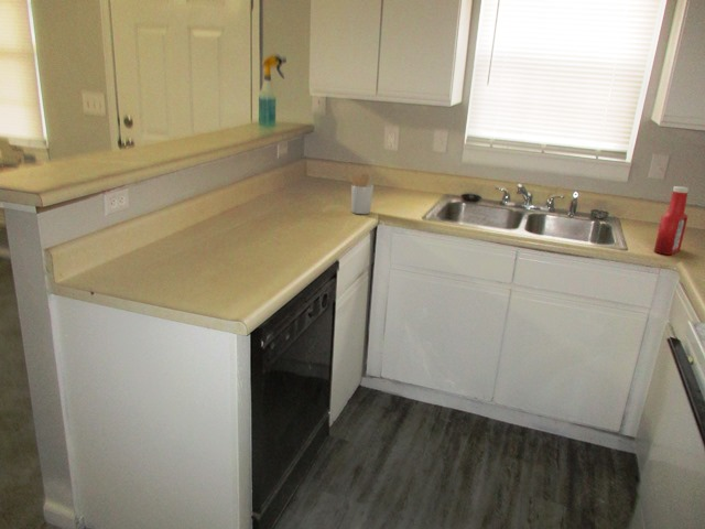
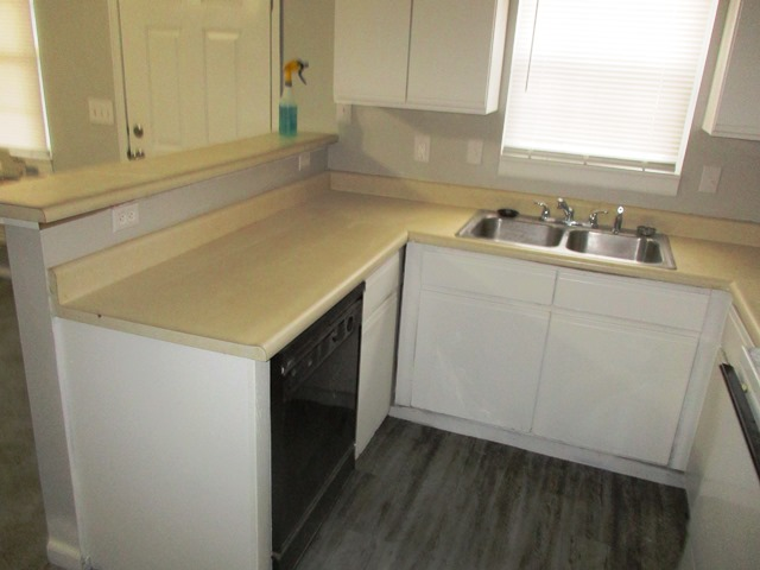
- soap bottle [653,185,690,256]
- utensil holder [341,171,375,215]
